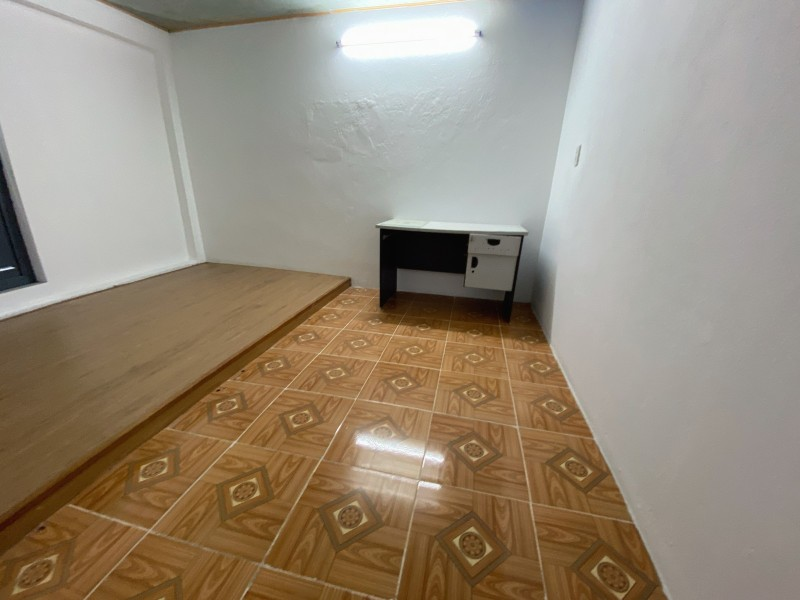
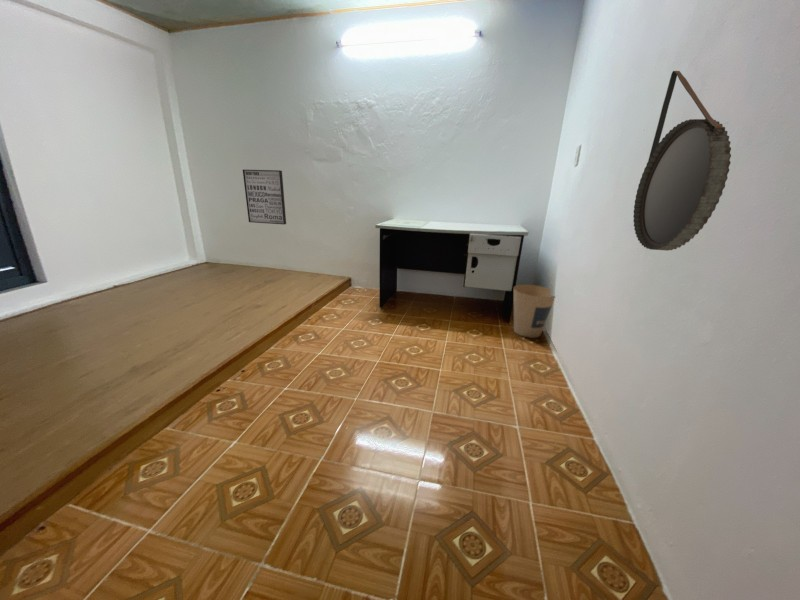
+ trash can [513,284,556,339]
+ wall art [242,169,287,225]
+ home mirror [632,70,732,252]
